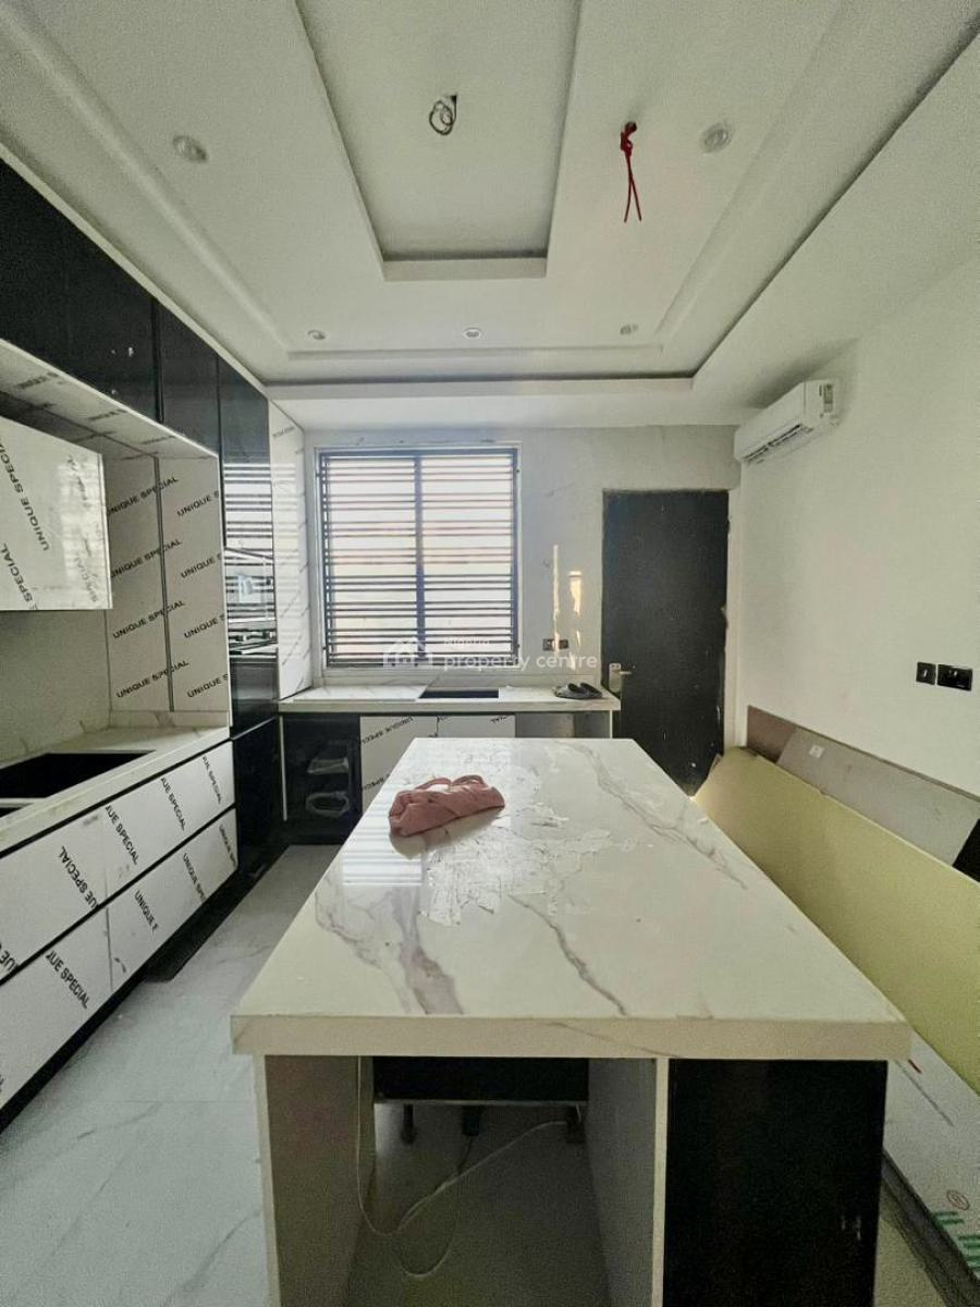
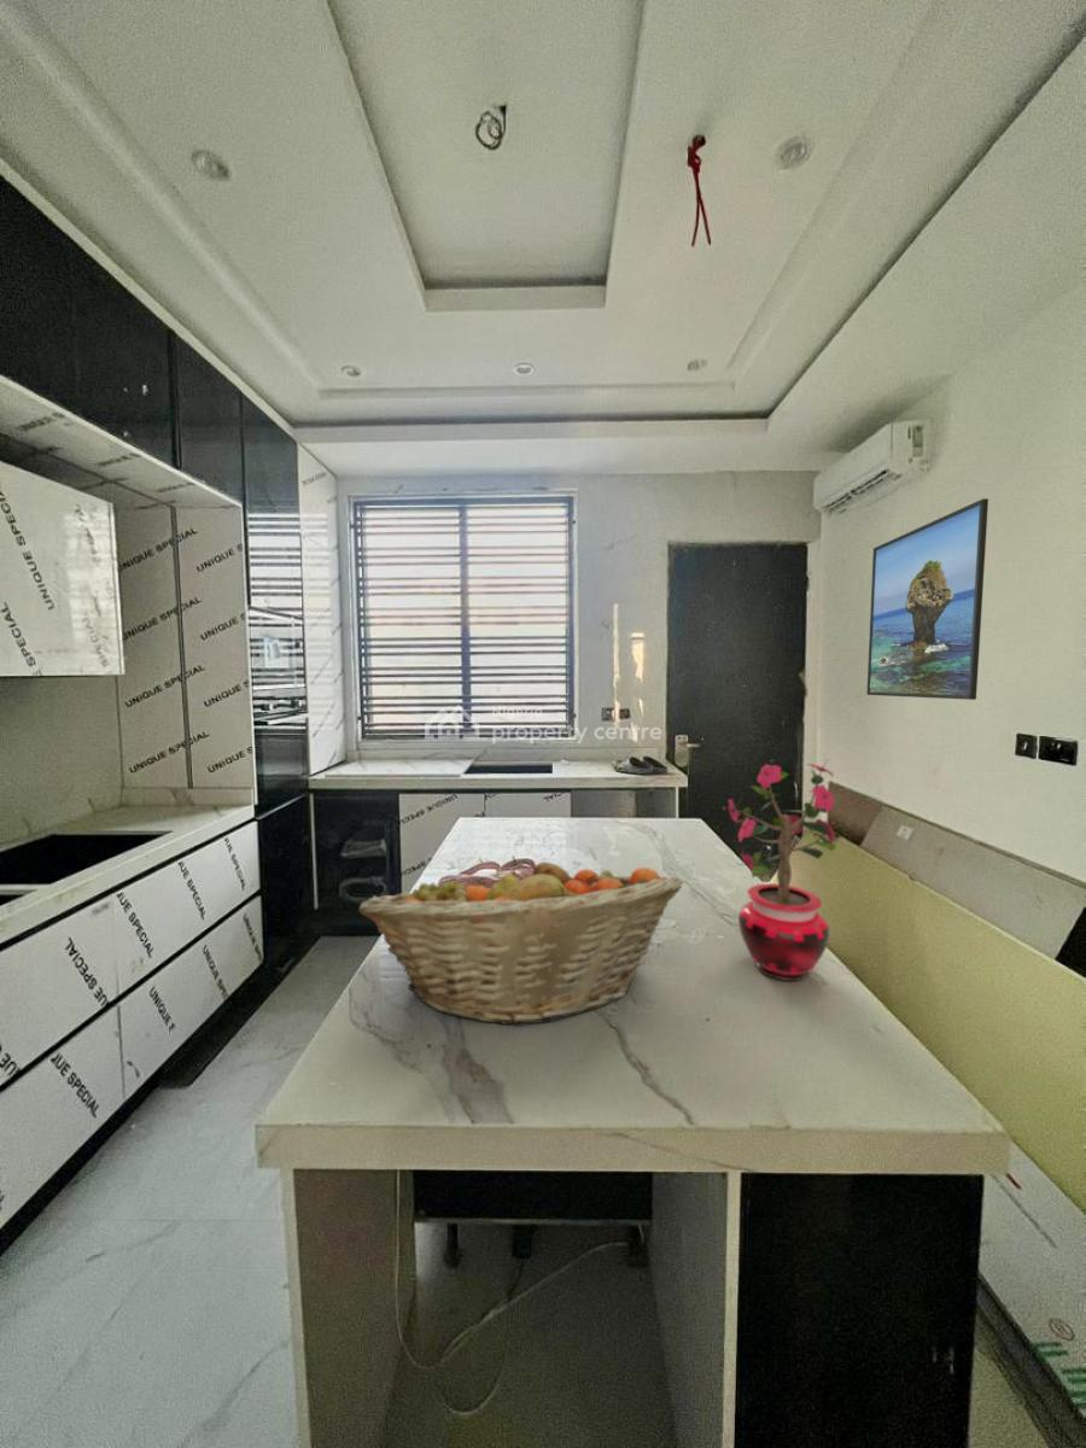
+ fruit basket [357,856,684,1026]
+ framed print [865,497,989,701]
+ potted plant [720,758,837,982]
